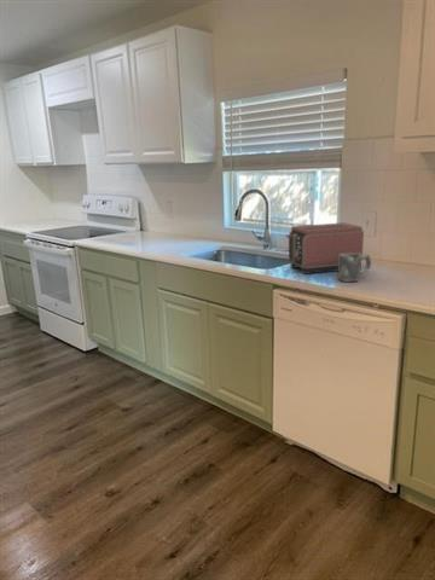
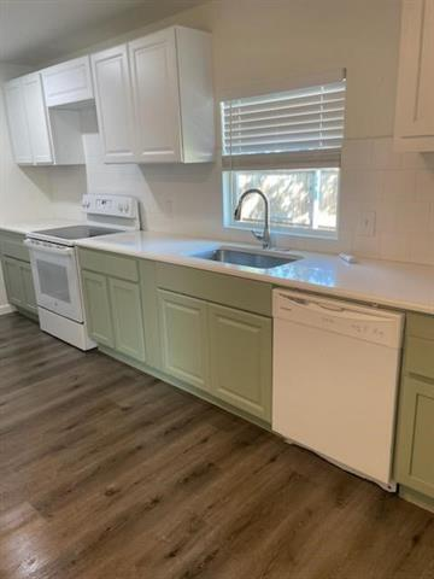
- mug [337,254,372,283]
- toaster [285,221,365,276]
